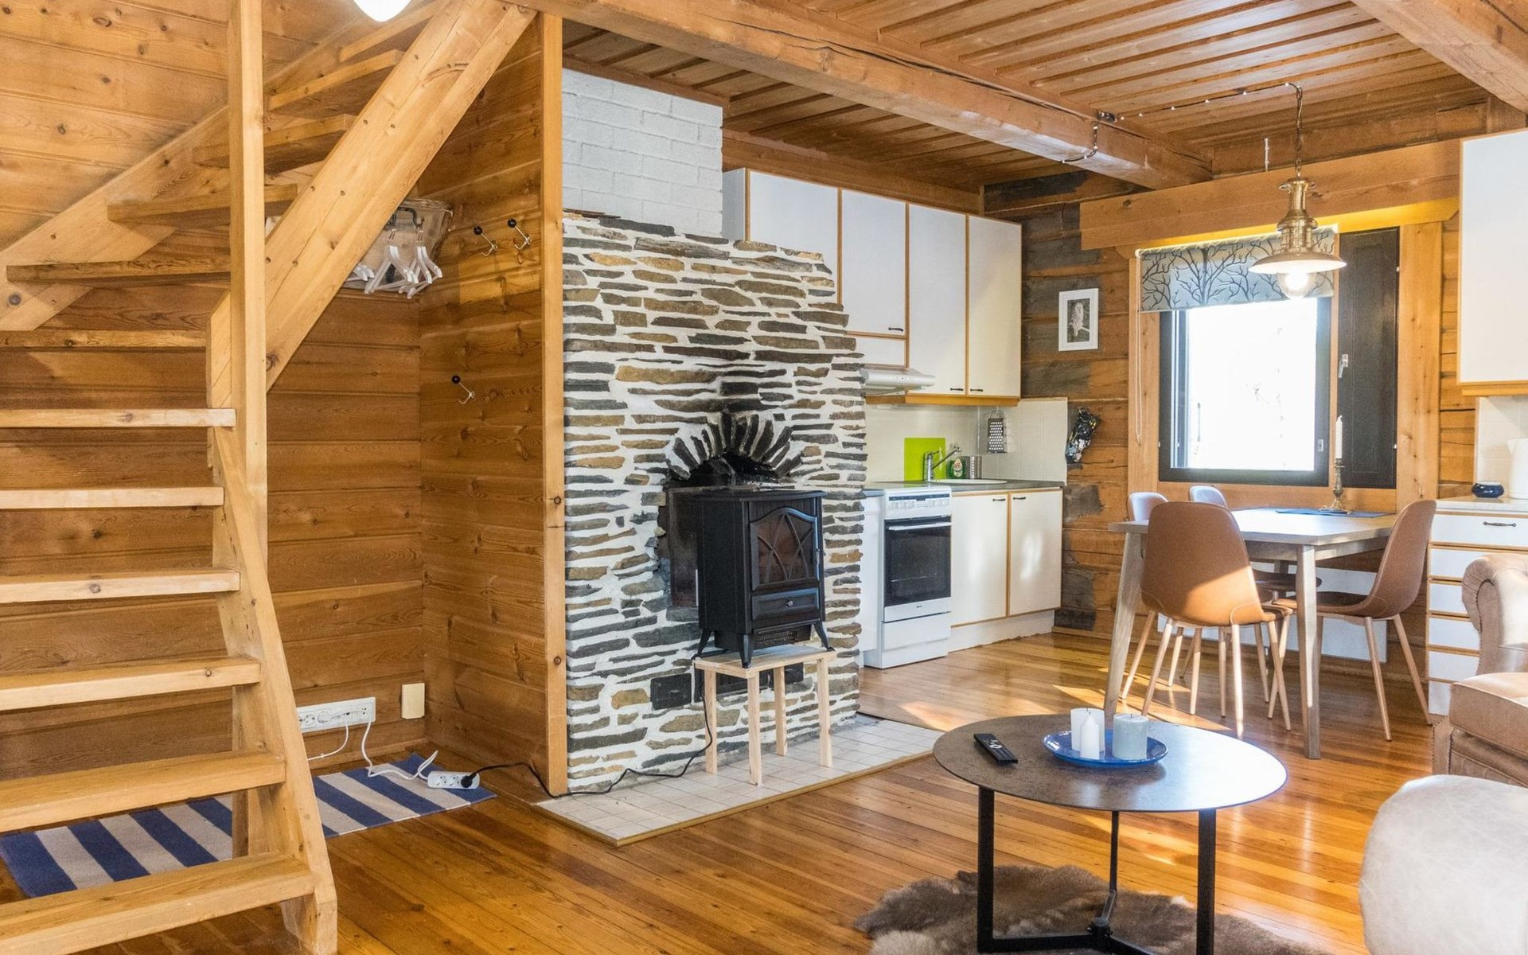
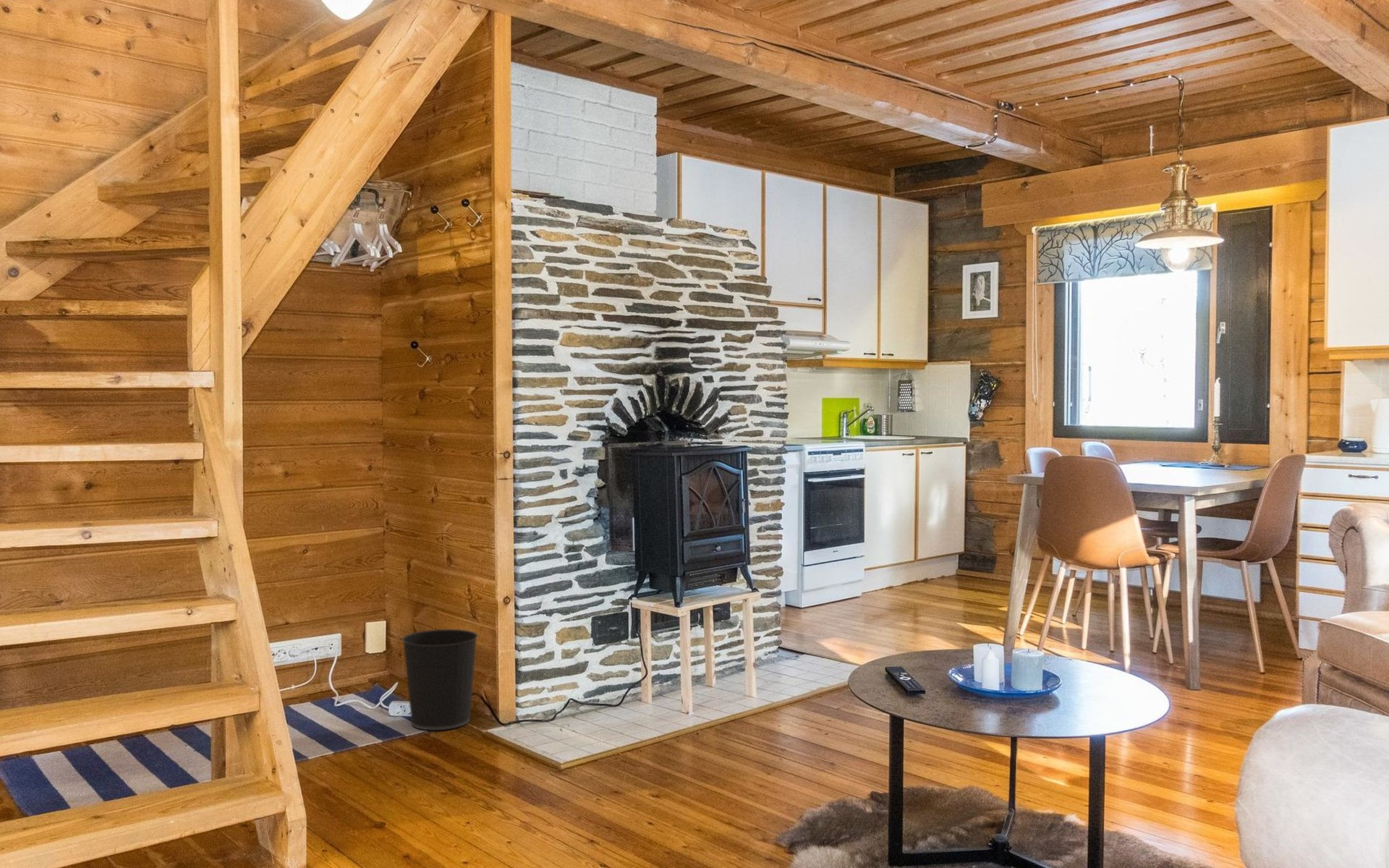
+ wastebasket [402,629,479,731]
